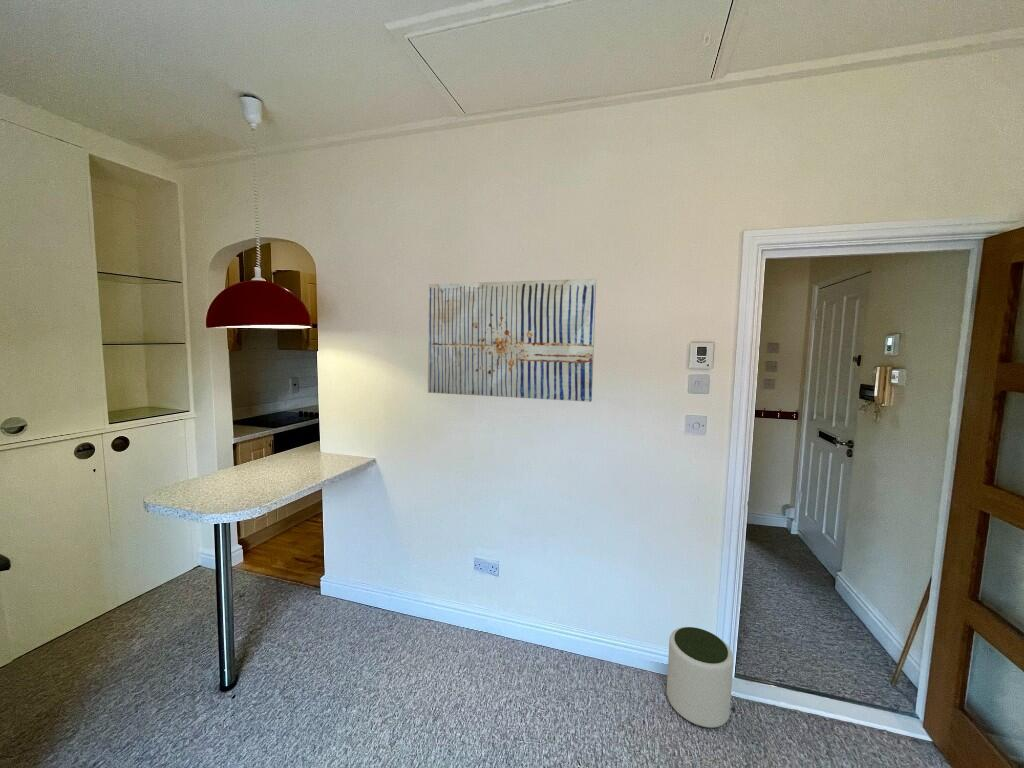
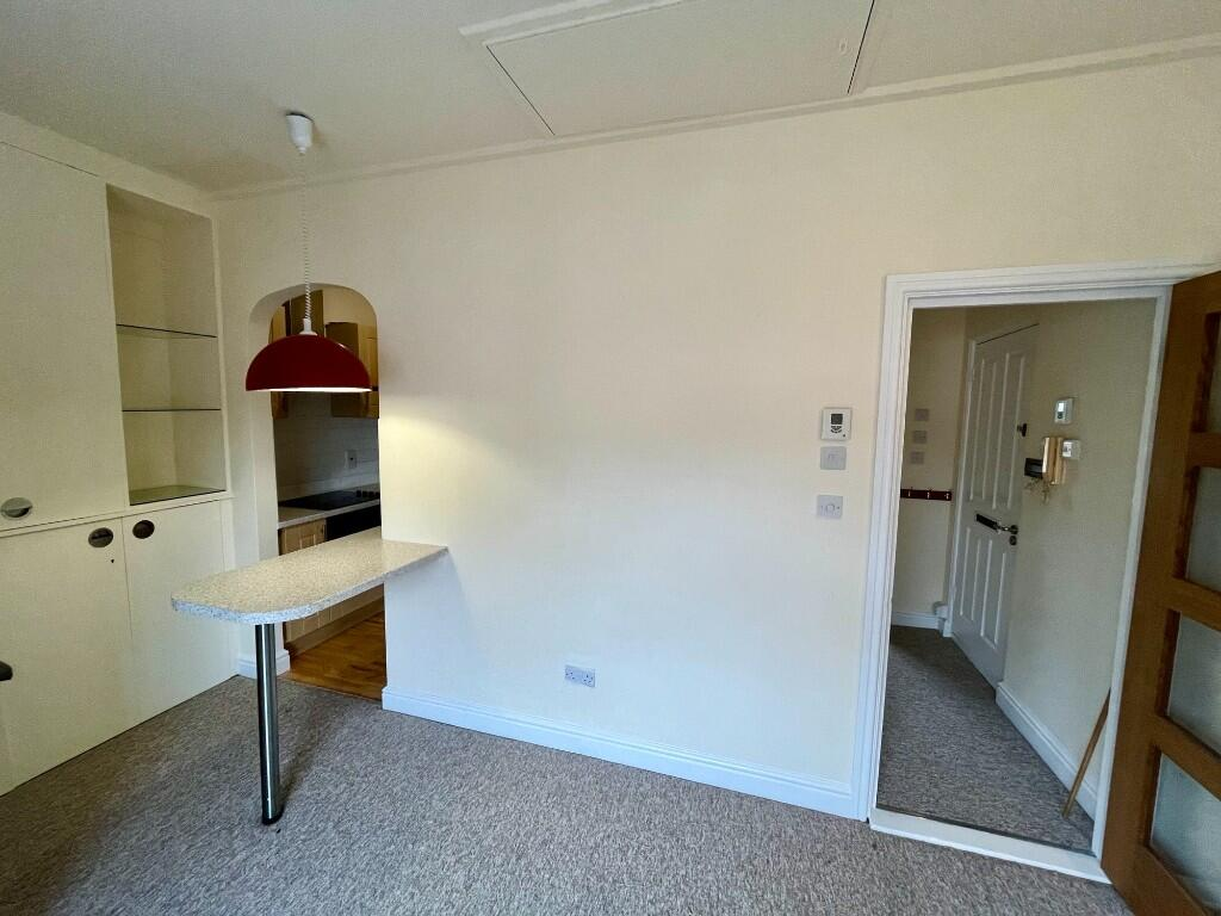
- plant pot [666,626,734,729]
- wall art [427,278,597,403]
